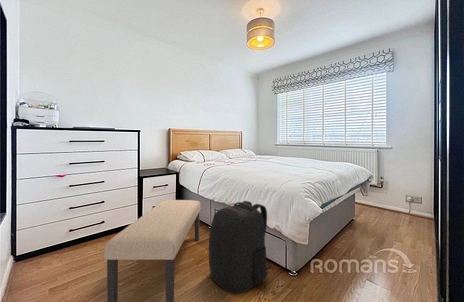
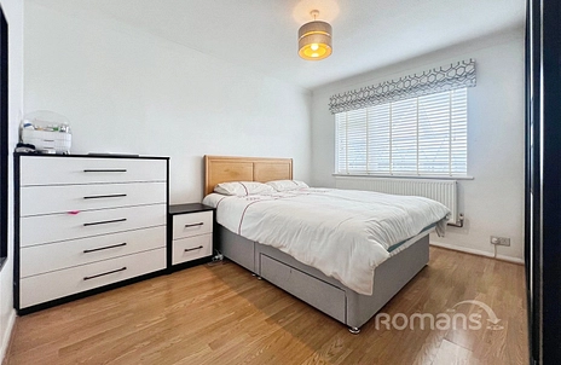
- backpack [208,200,273,295]
- bench [103,199,202,302]
